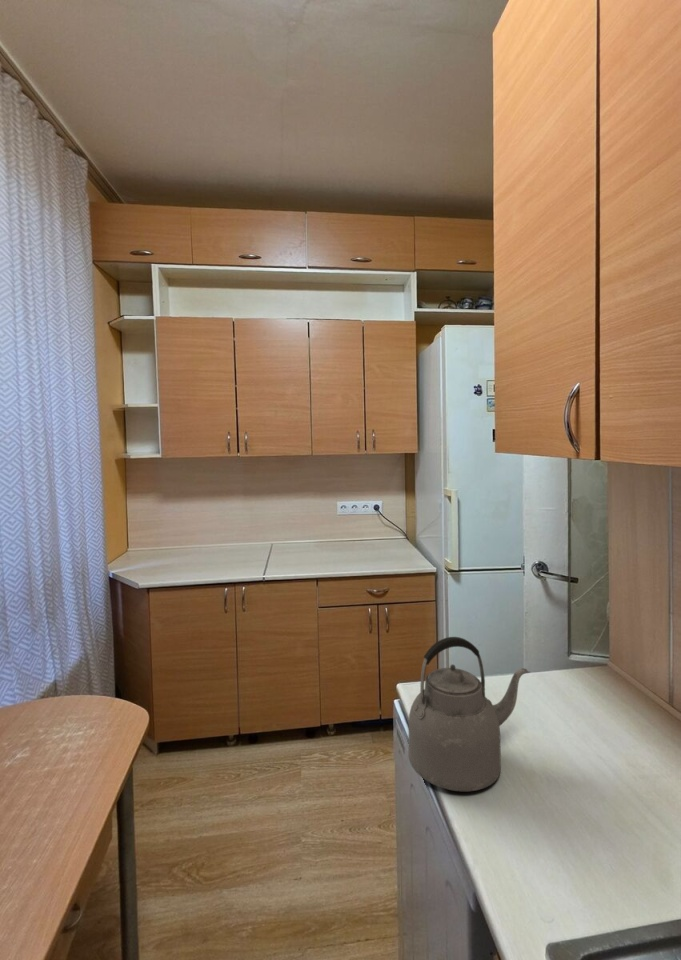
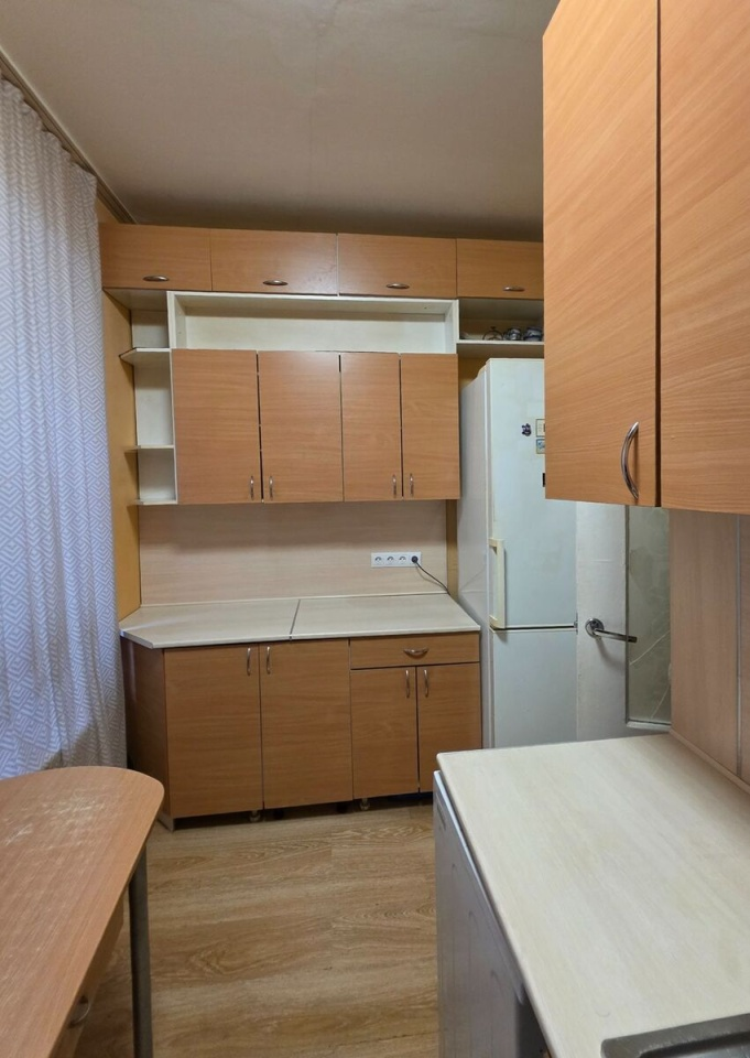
- kettle [407,636,531,792]
